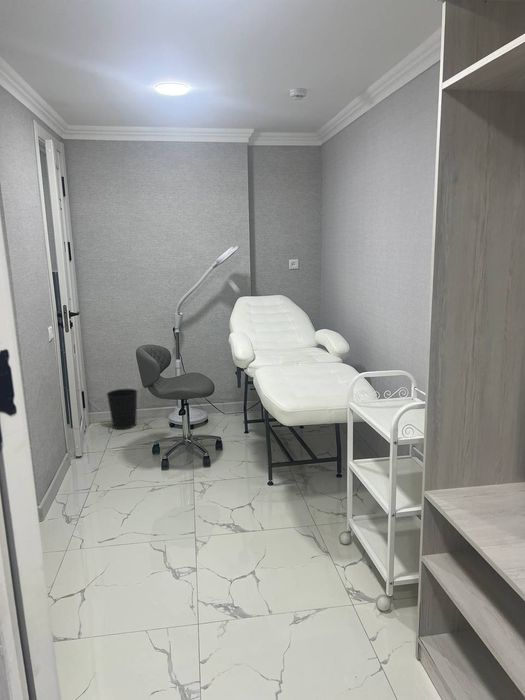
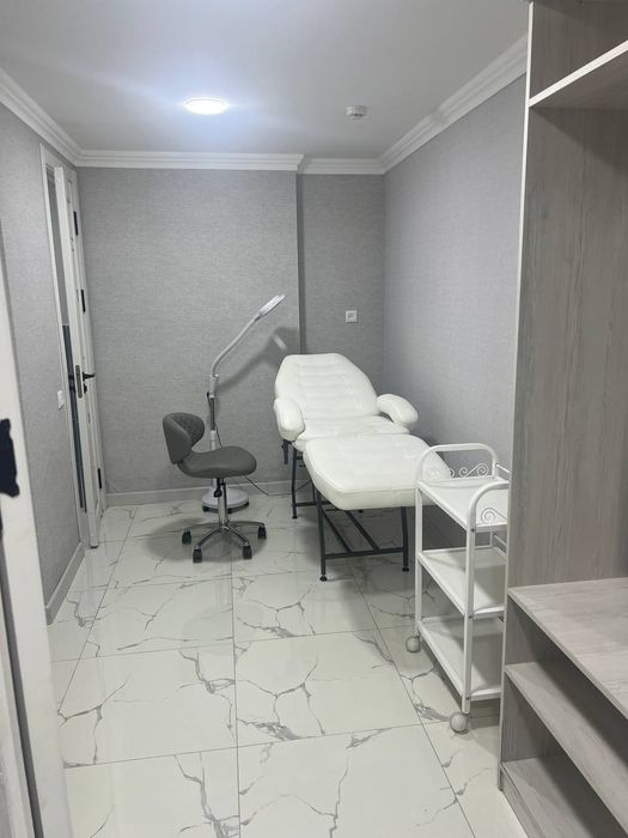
- wastebasket [106,388,138,430]
